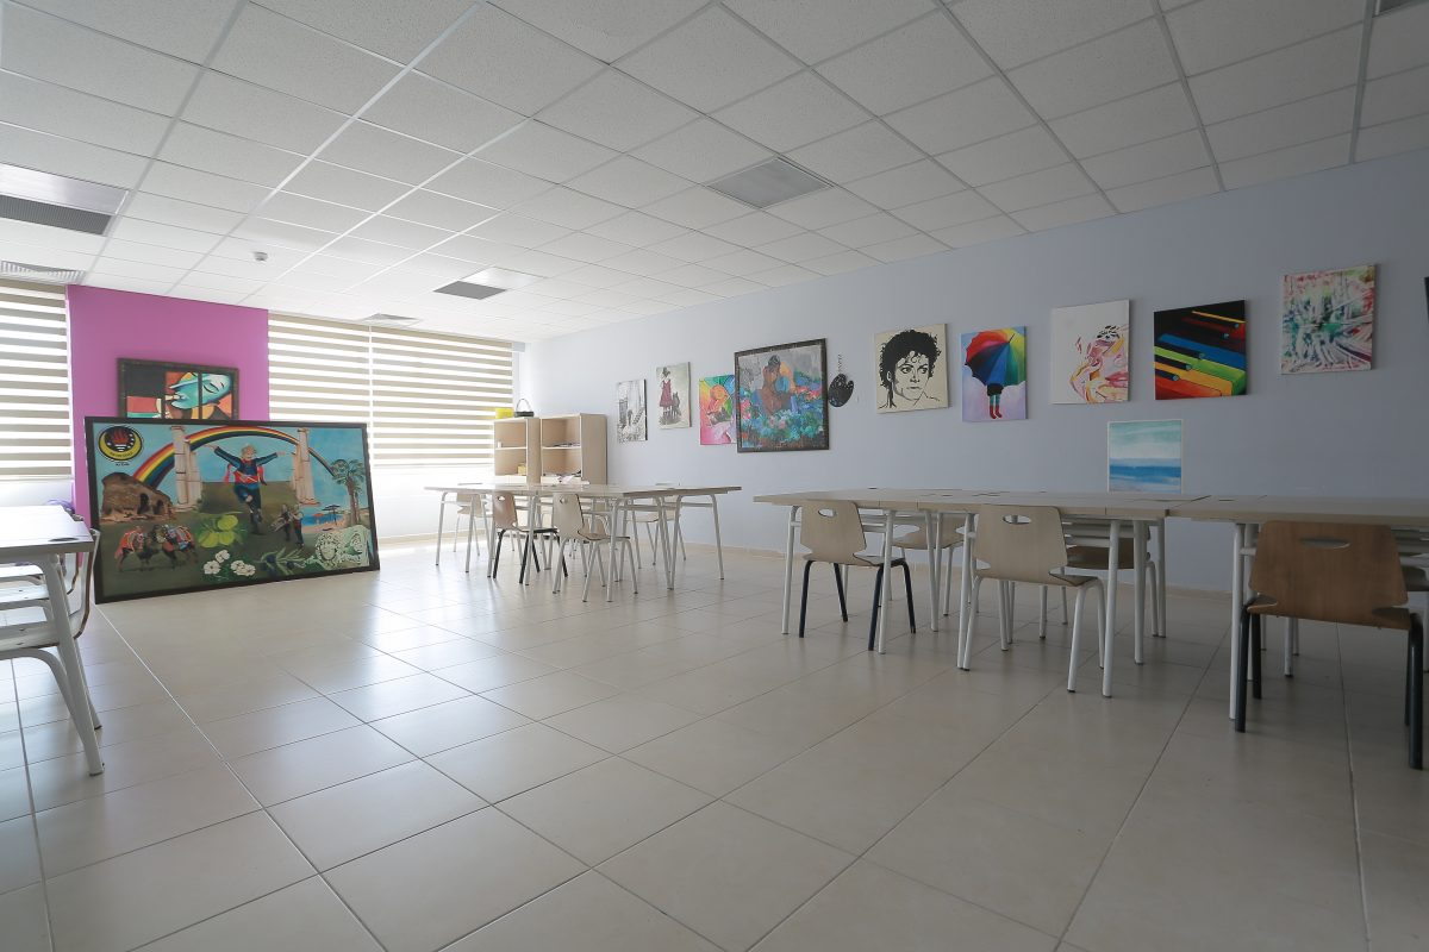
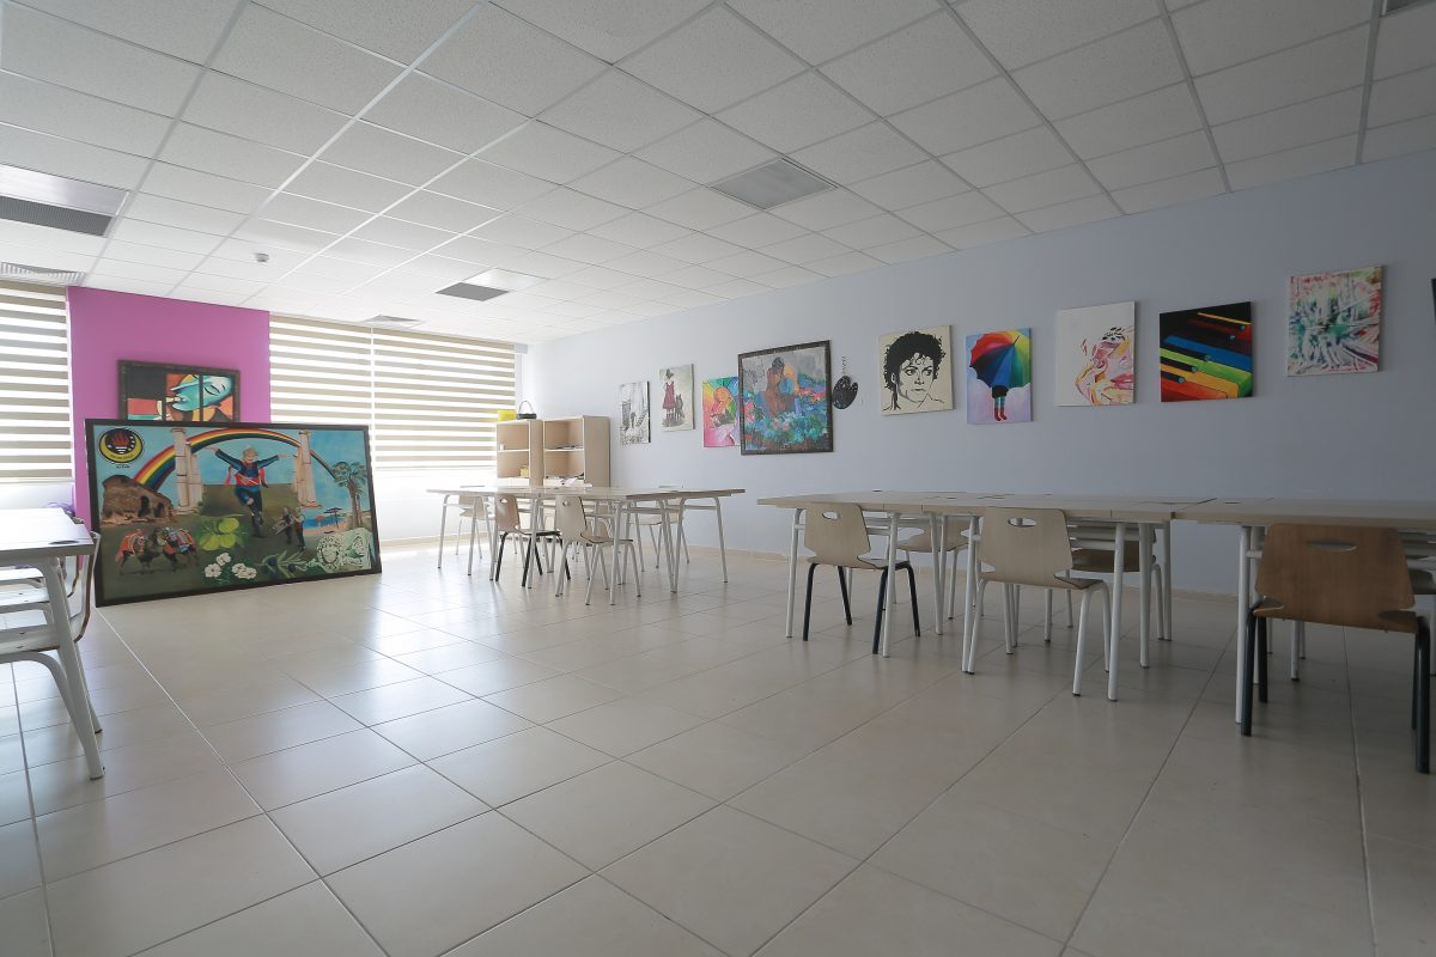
- wall art [1106,418,1186,495]
